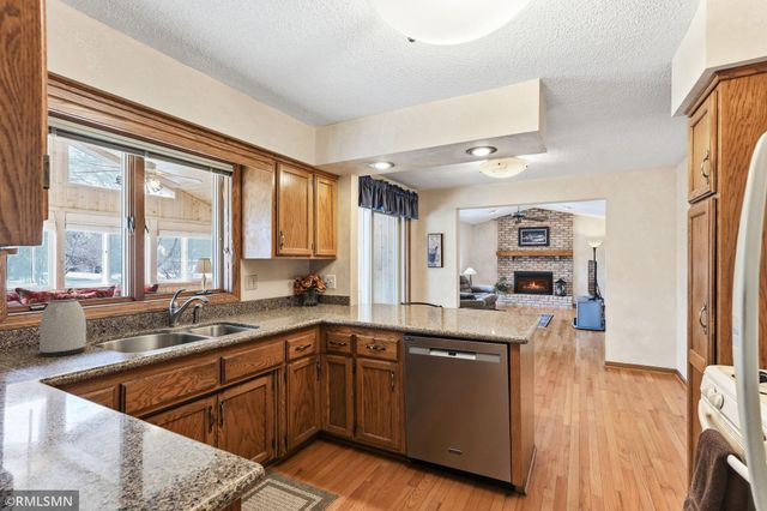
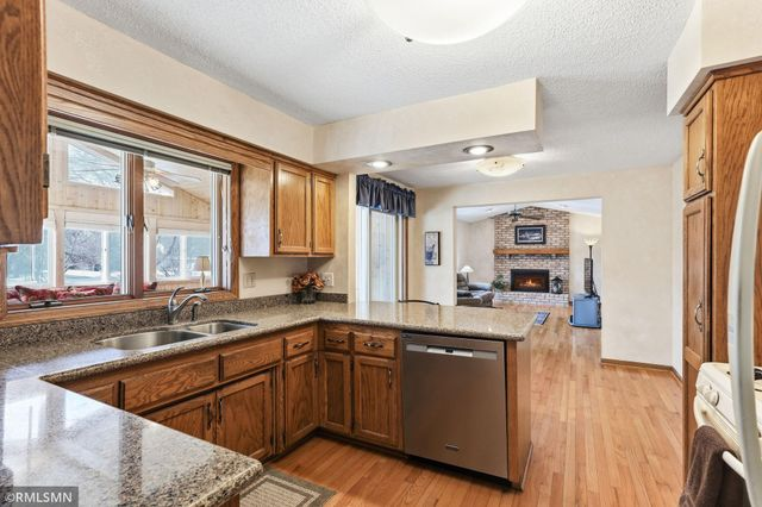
- kettle [38,296,87,359]
